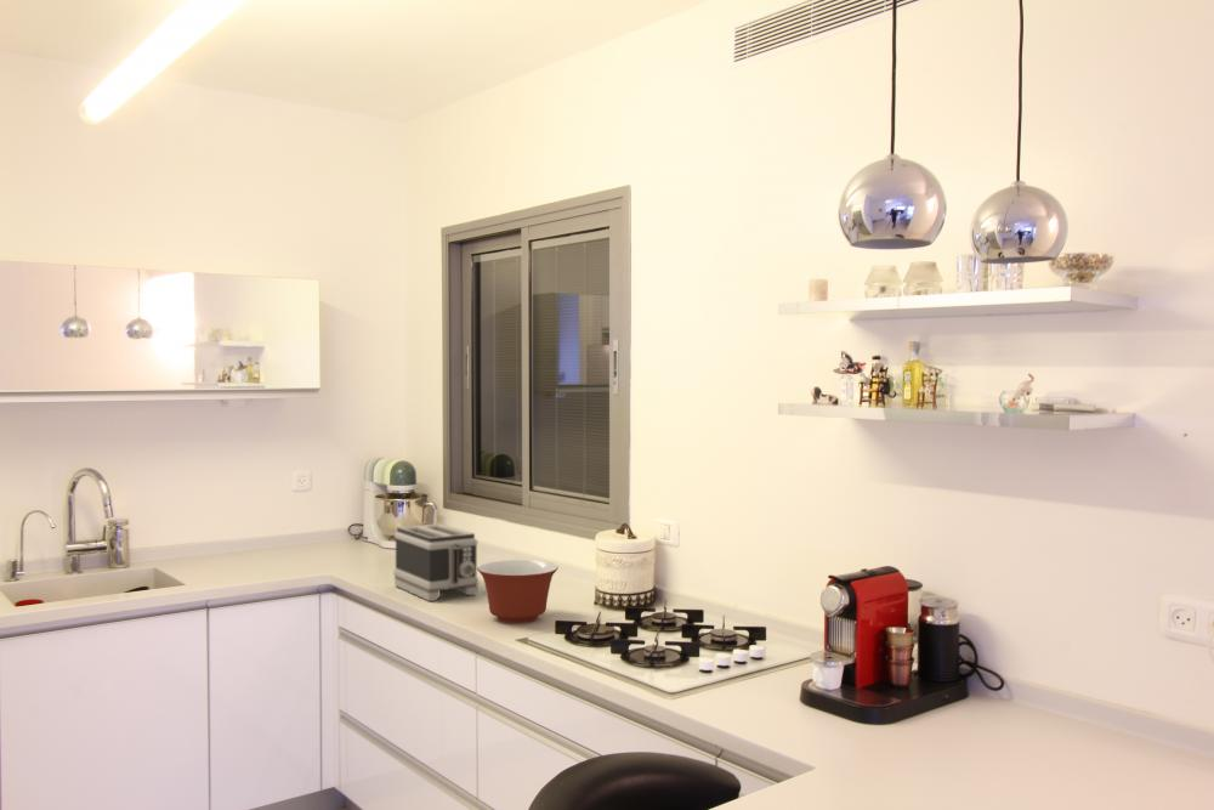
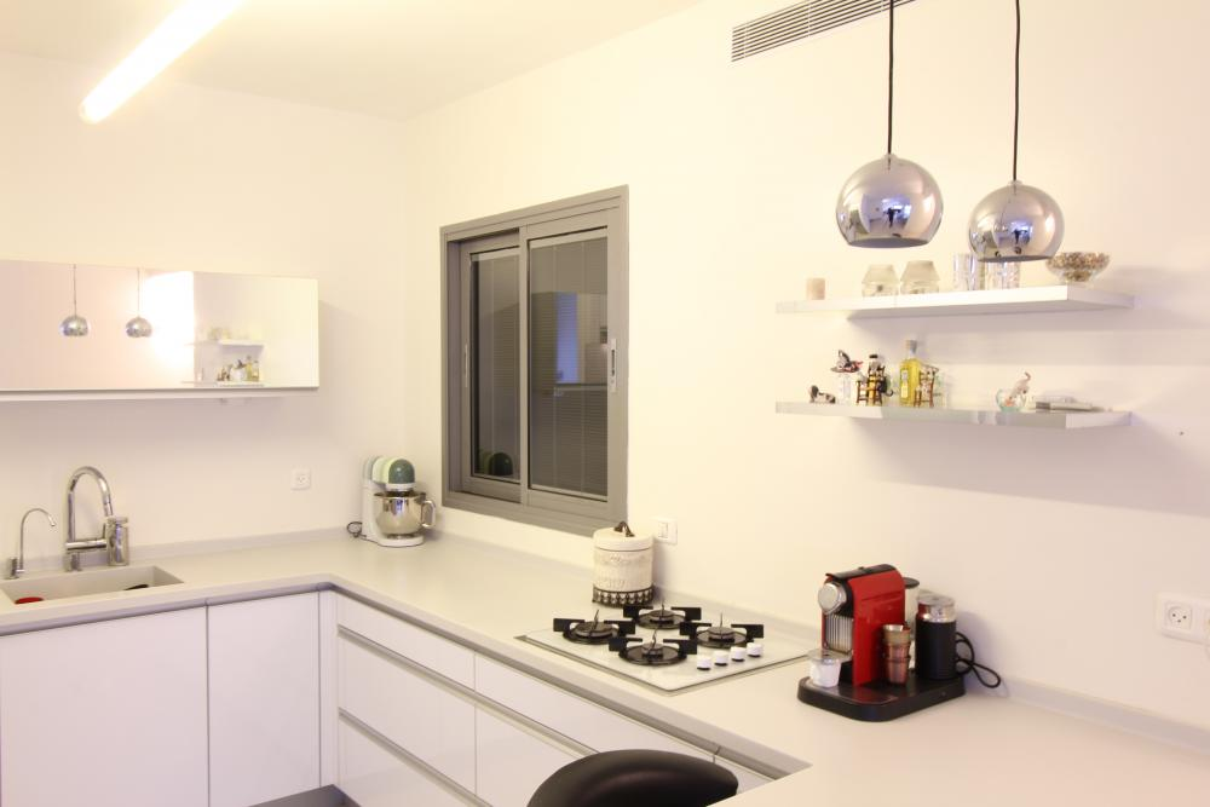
- mixing bowl [477,559,560,624]
- toaster [392,522,480,602]
